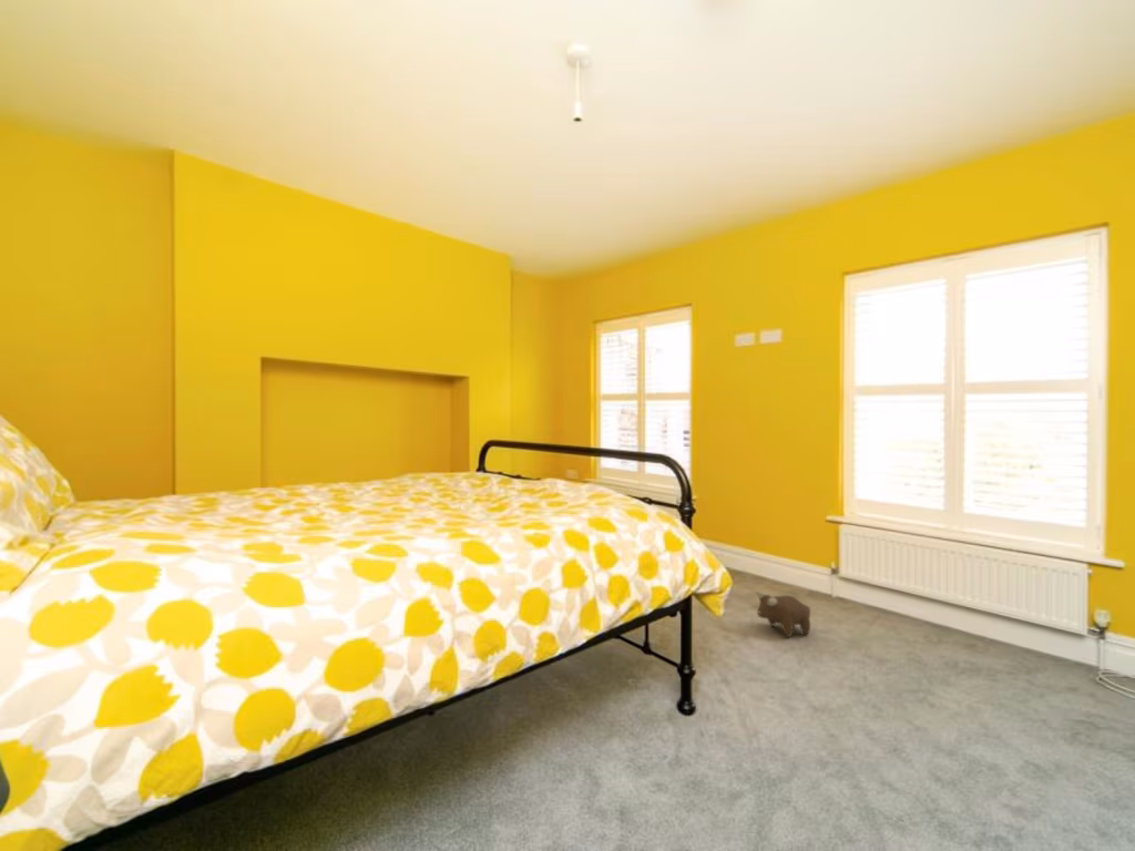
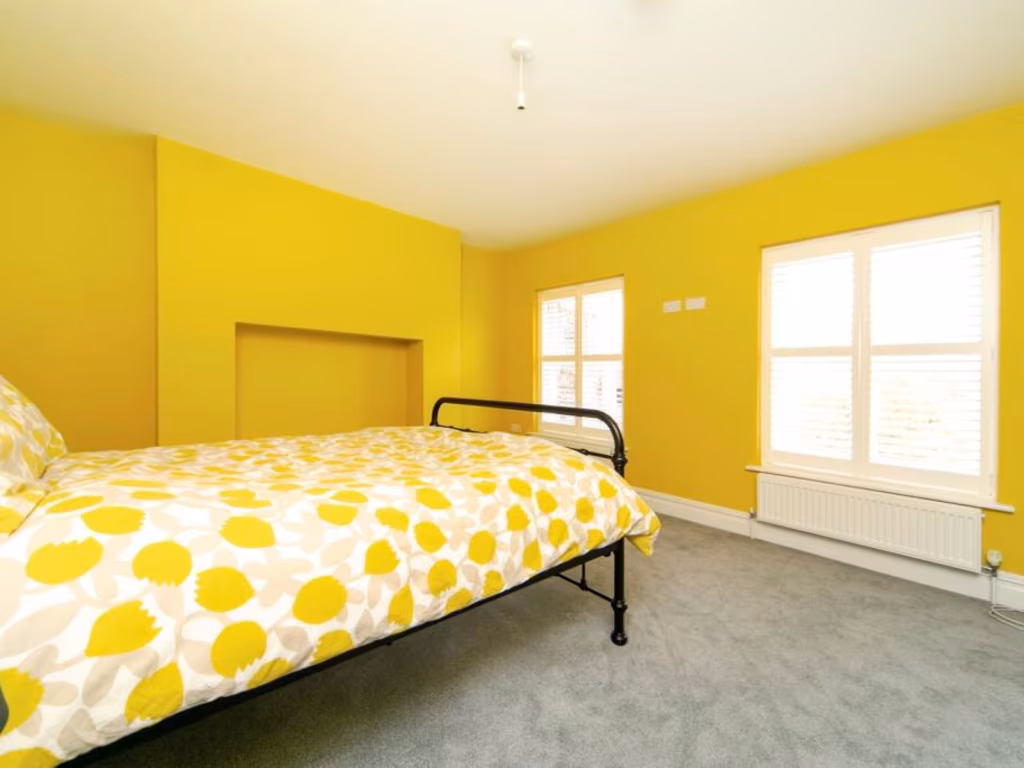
- plush toy [755,591,811,638]
